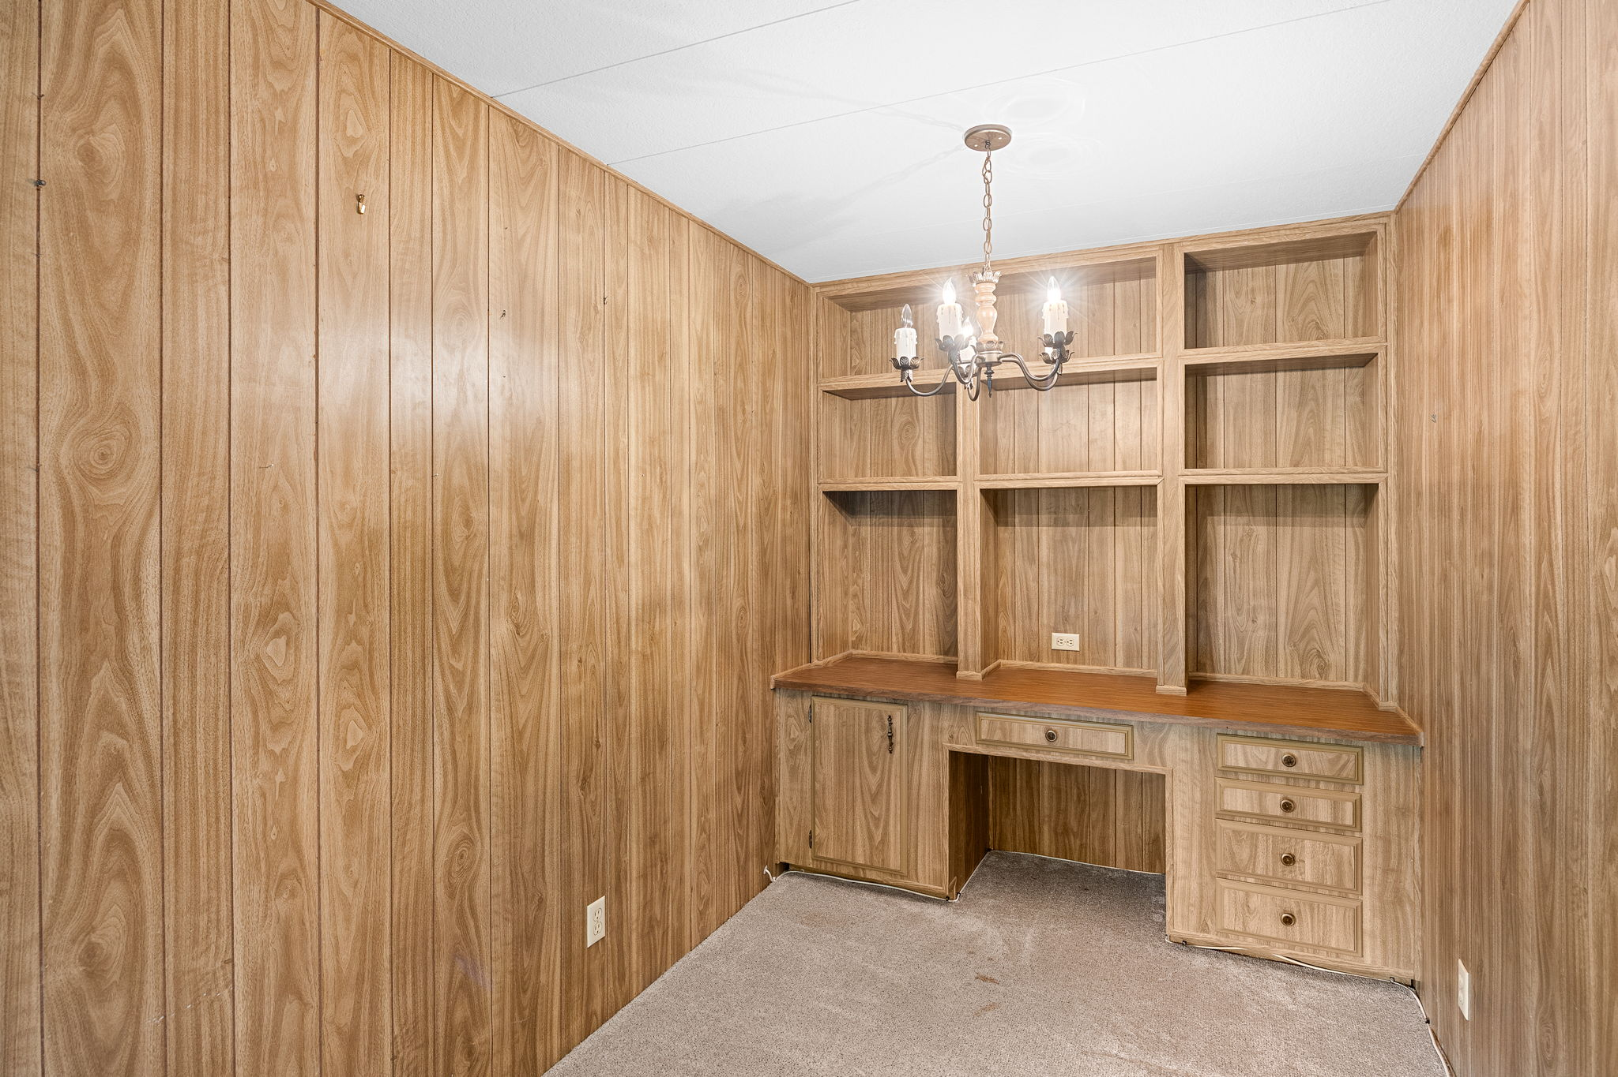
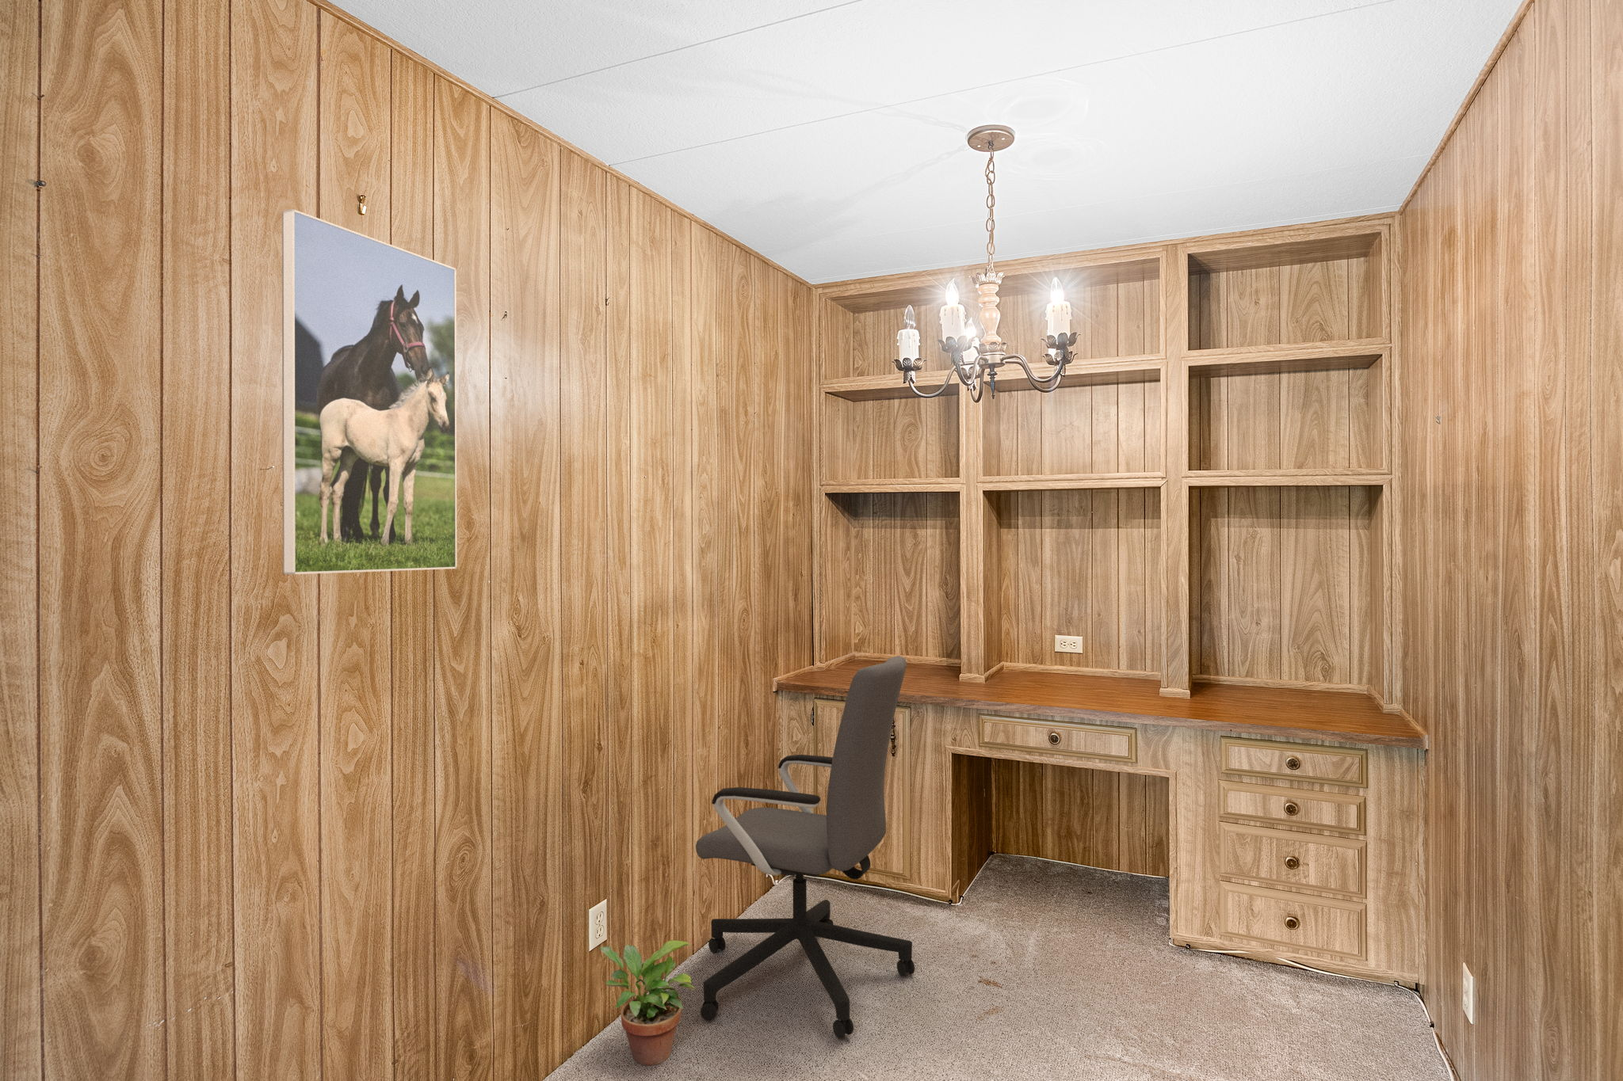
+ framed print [281,209,459,575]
+ potted plant [599,940,696,1067]
+ office chair [695,655,916,1039]
